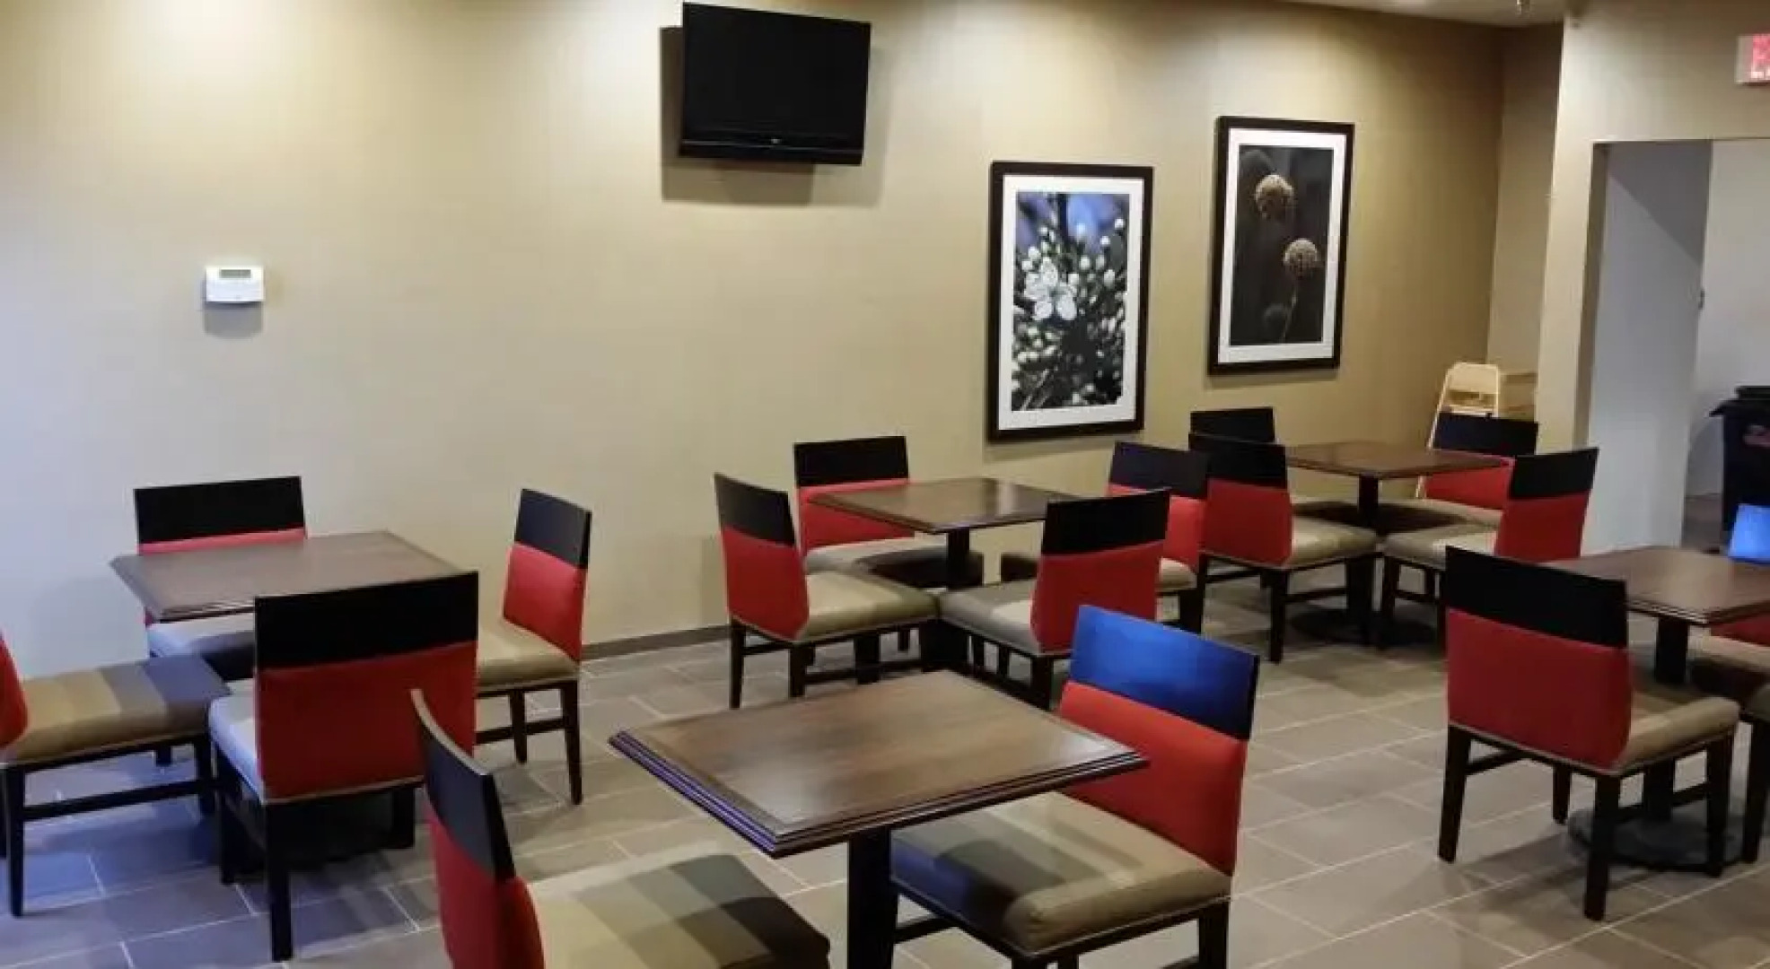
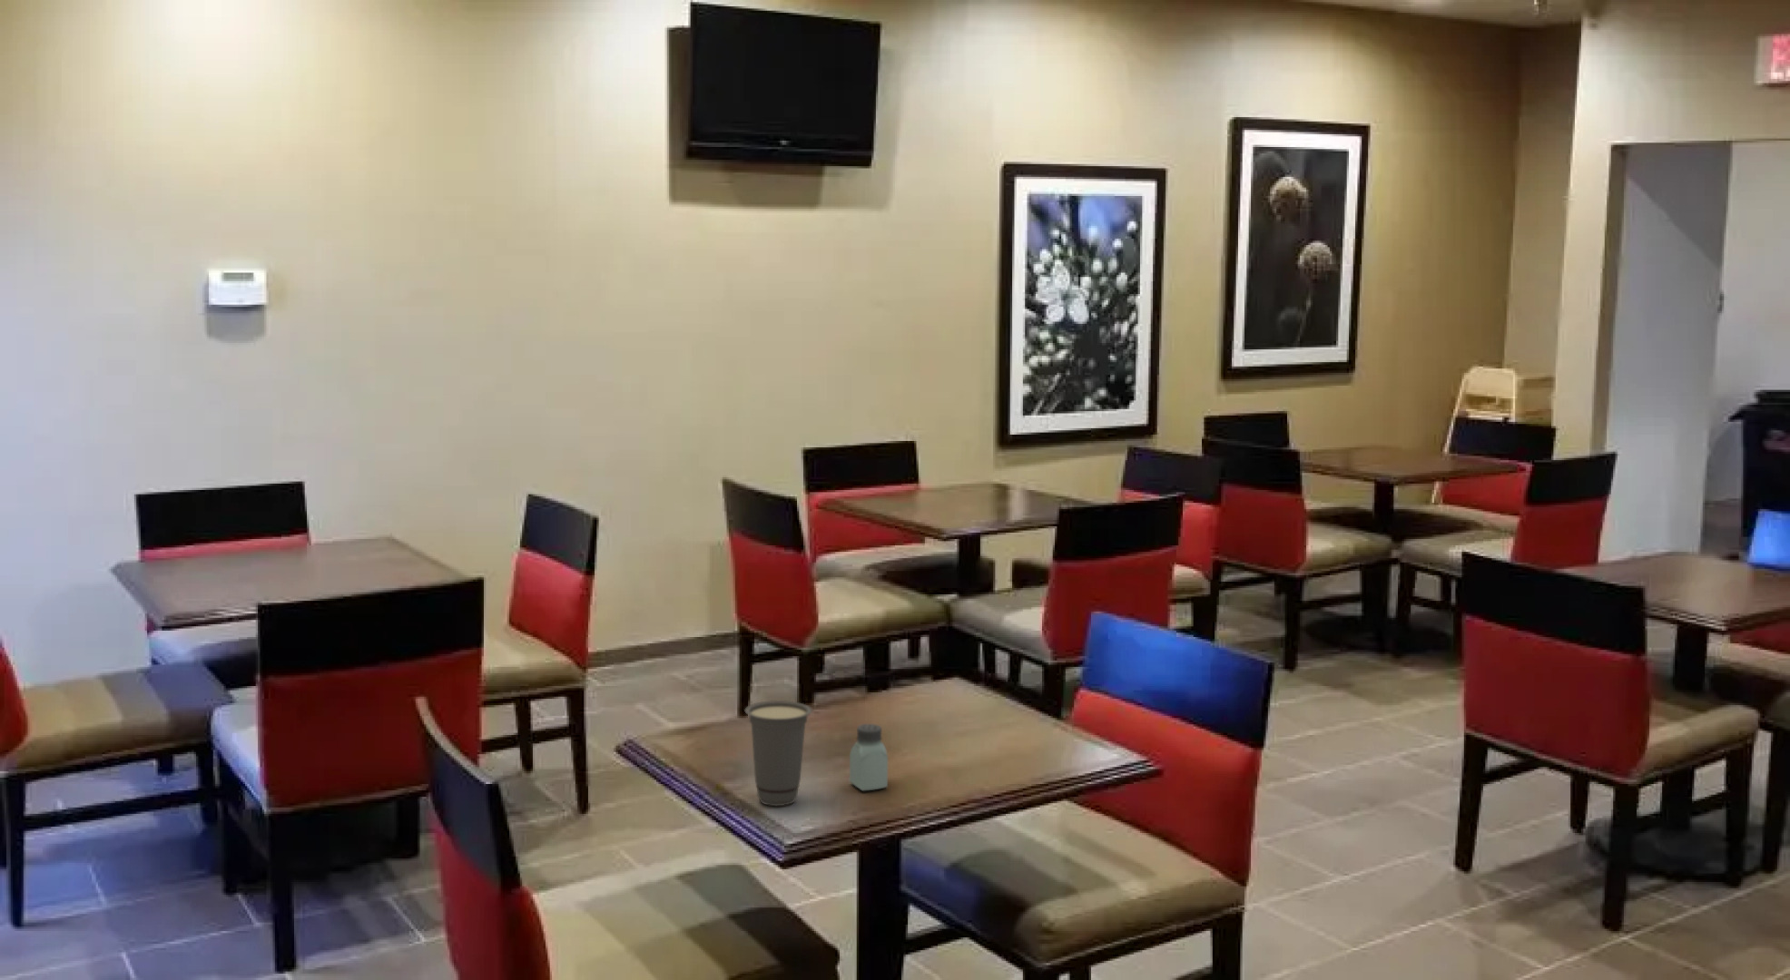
+ cup [745,700,814,806]
+ saltshaker [849,723,888,792]
